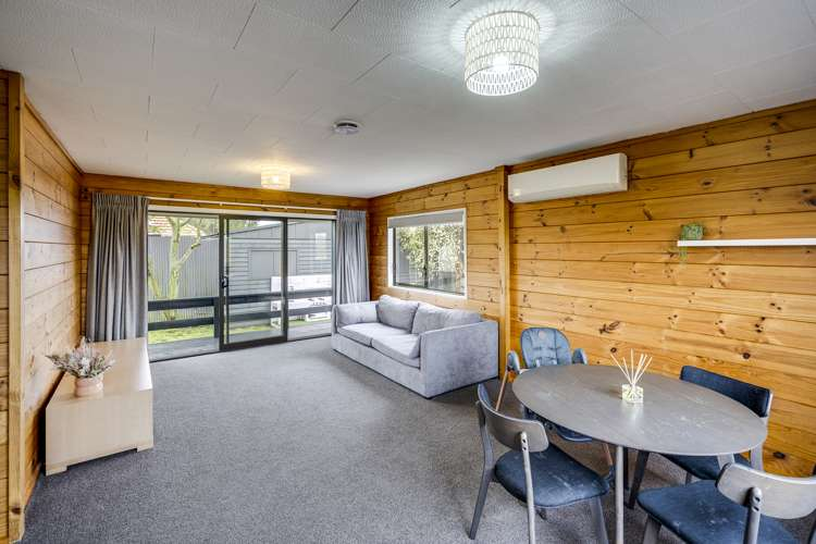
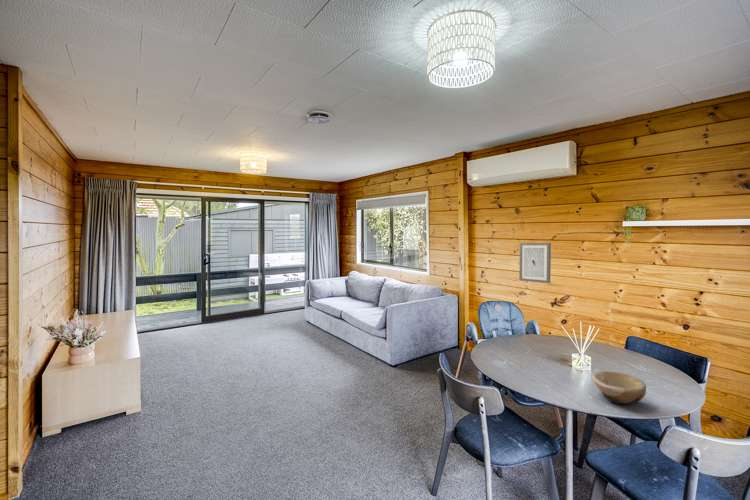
+ bowl [591,370,647,405]
+ wall art [518,242,552,284]
